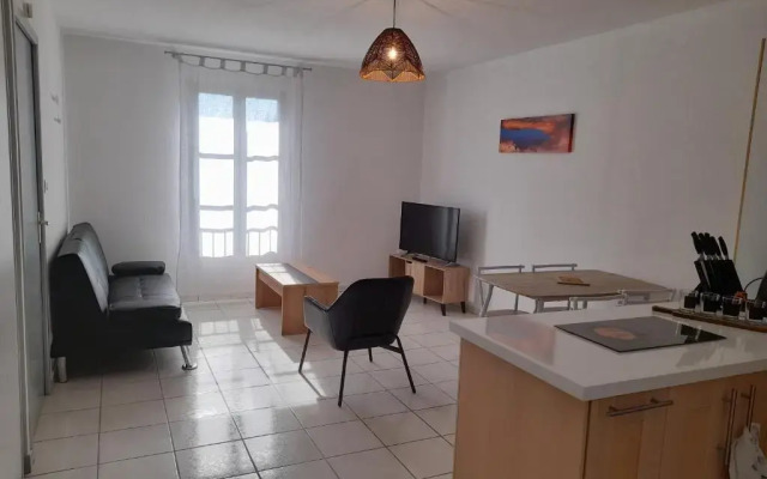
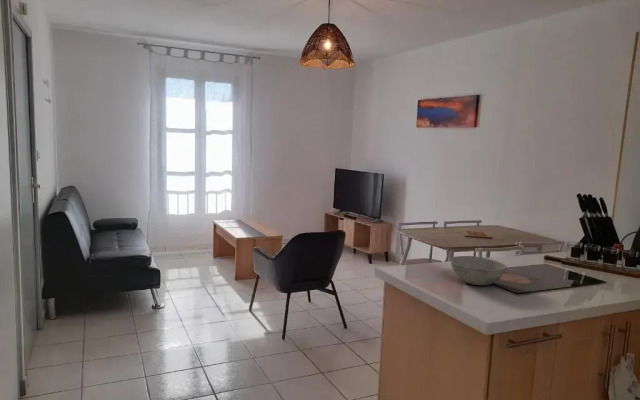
+ bowl [450,255,508,286]
